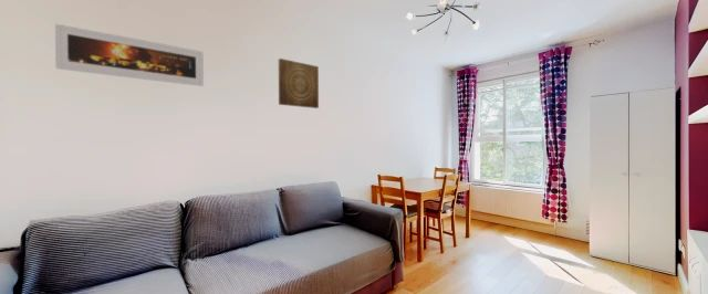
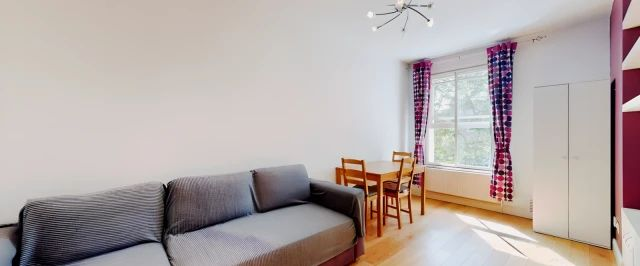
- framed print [54,22,205,87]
- wall art [278,57,320,109]
